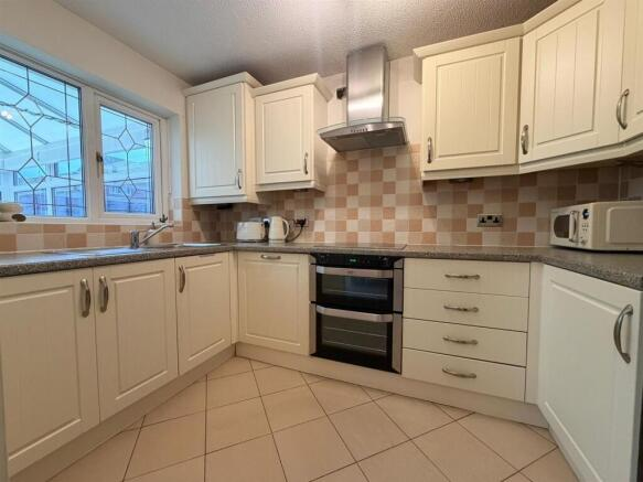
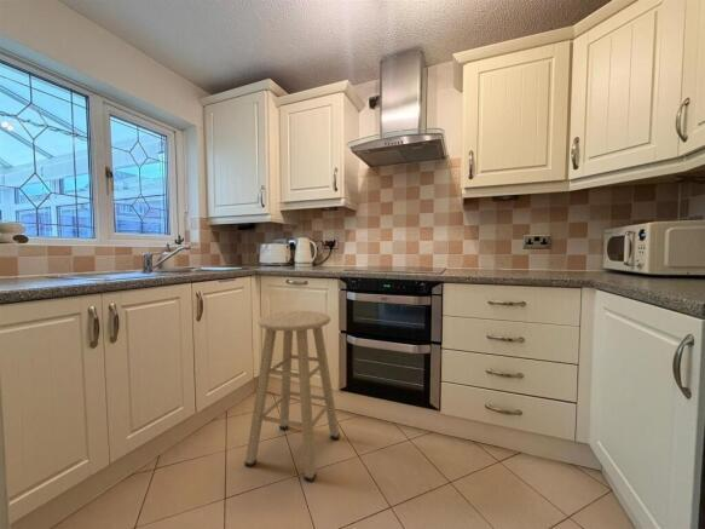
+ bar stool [243,310,341,483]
